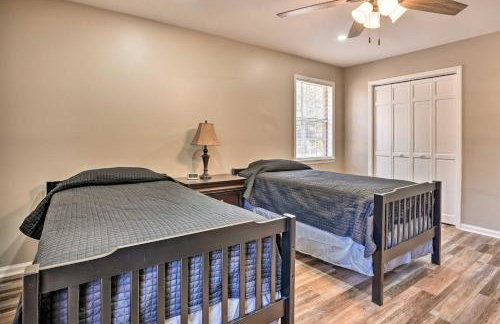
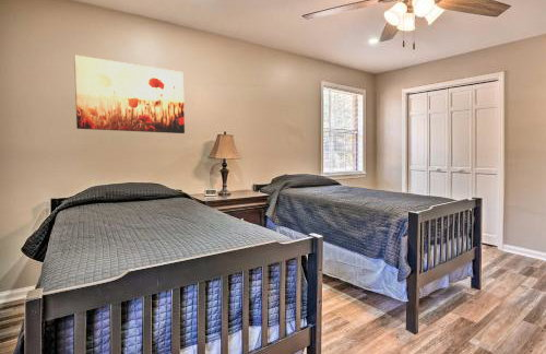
+ wall art [73,54,186,134]
